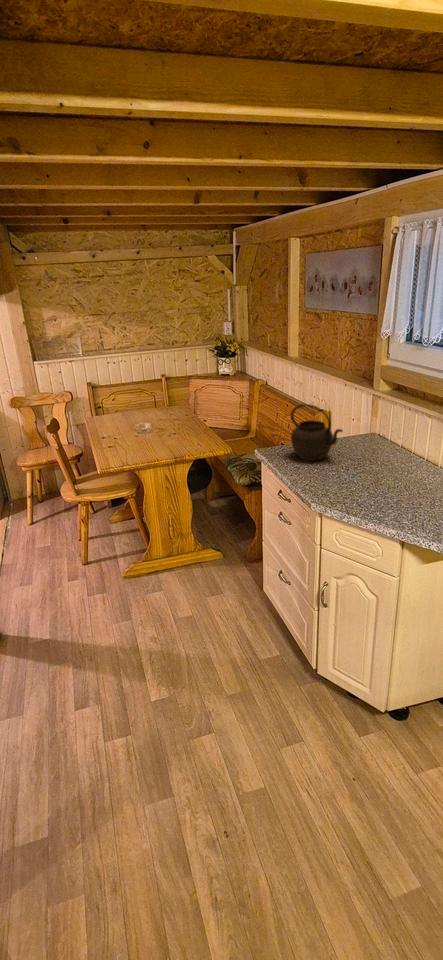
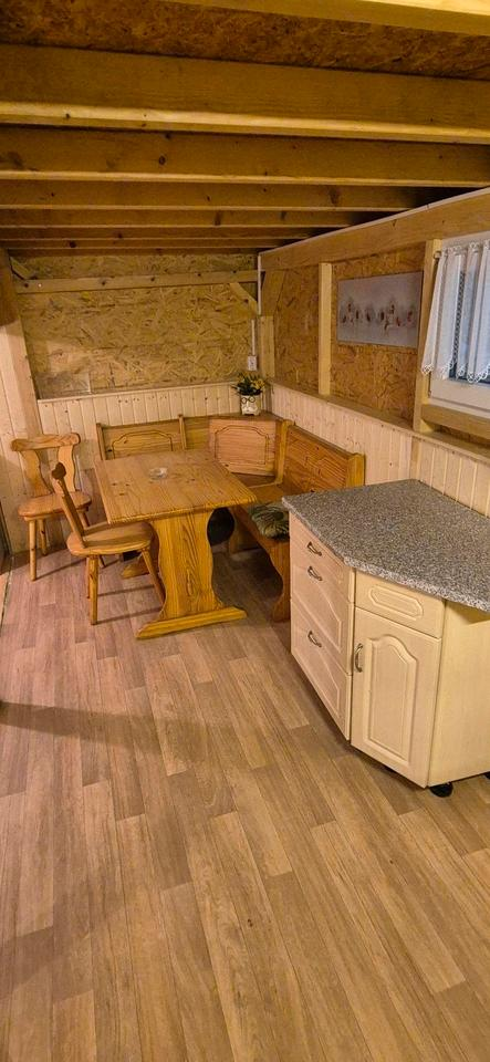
- kettle [290,403,344,462]
